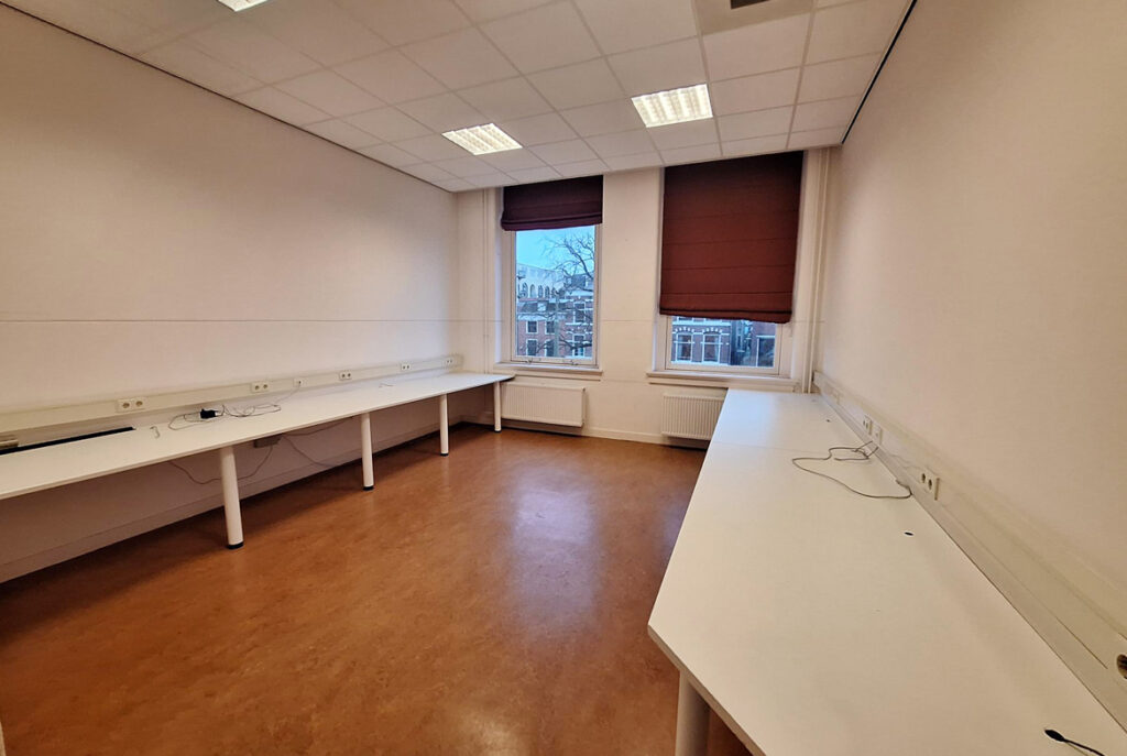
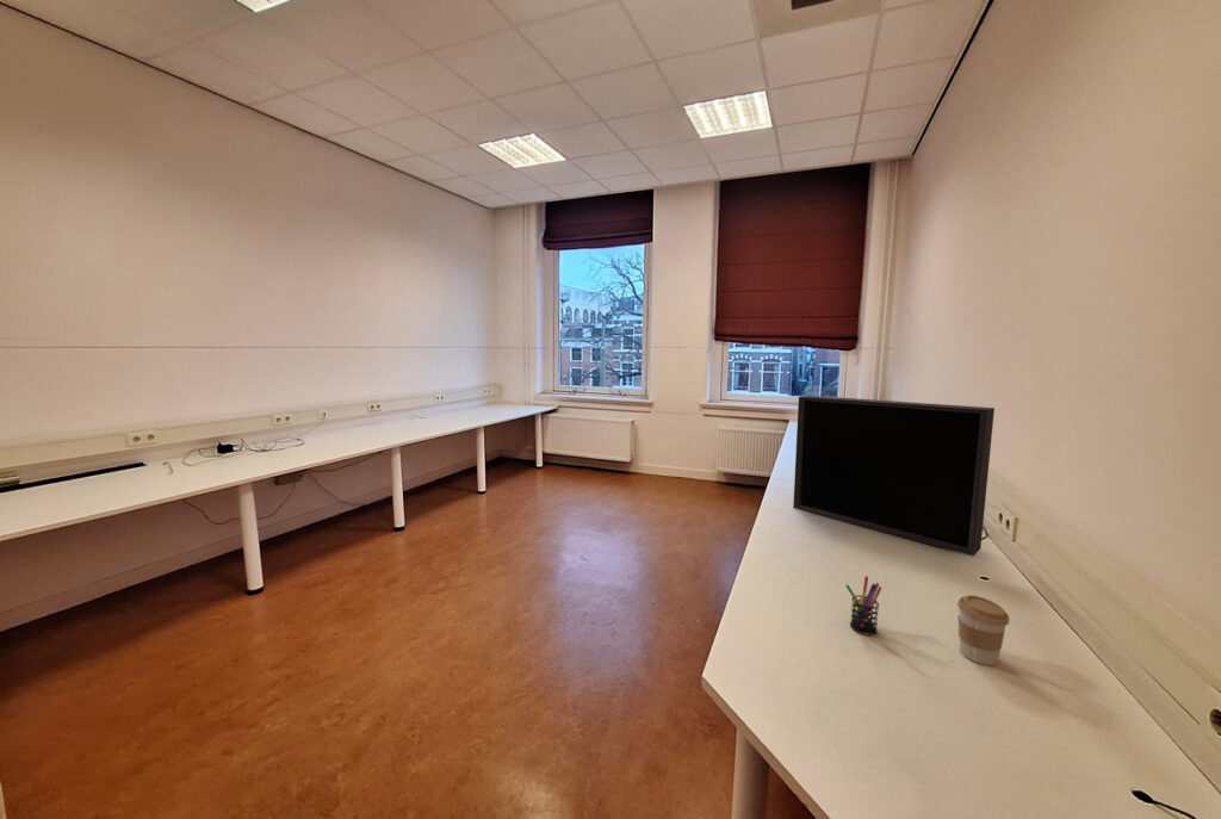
+ picture frame [792,395,996,557]
+ pen holder [844,575,884,637]
+ coffee cup [956,594,1010,666]
